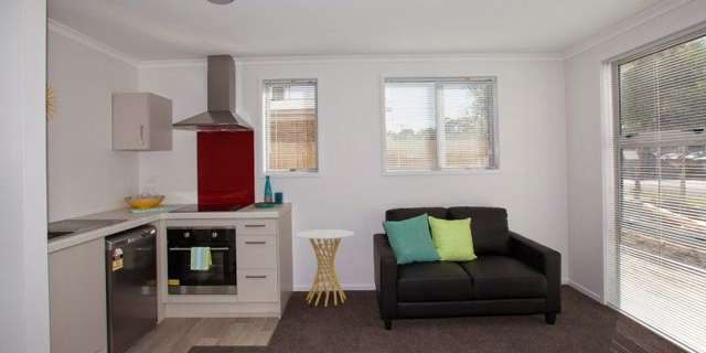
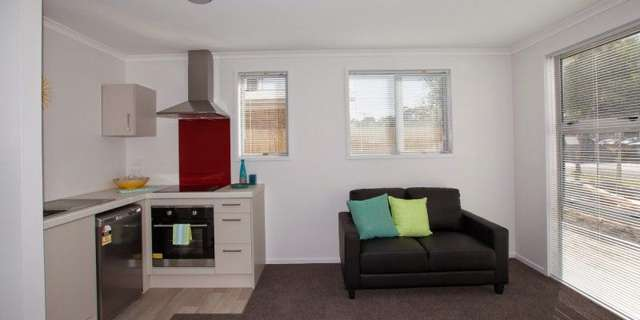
- side table [296,228,355,308]
